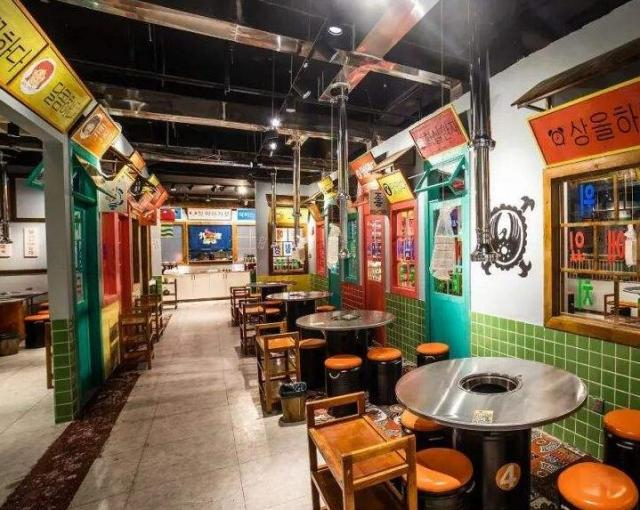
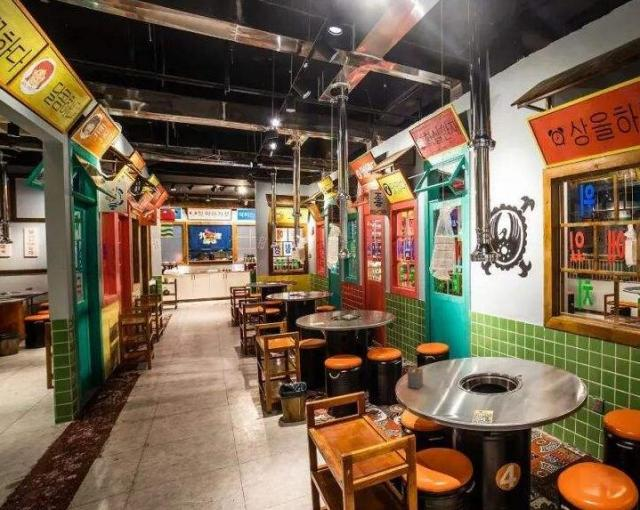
+ napkin holder [406,362,424,390]
